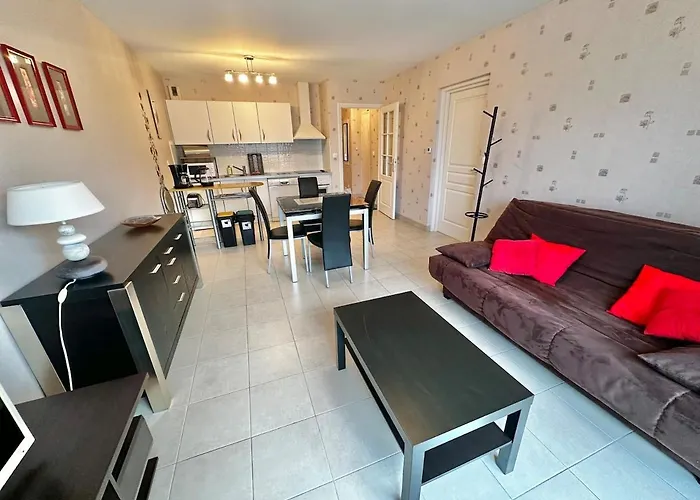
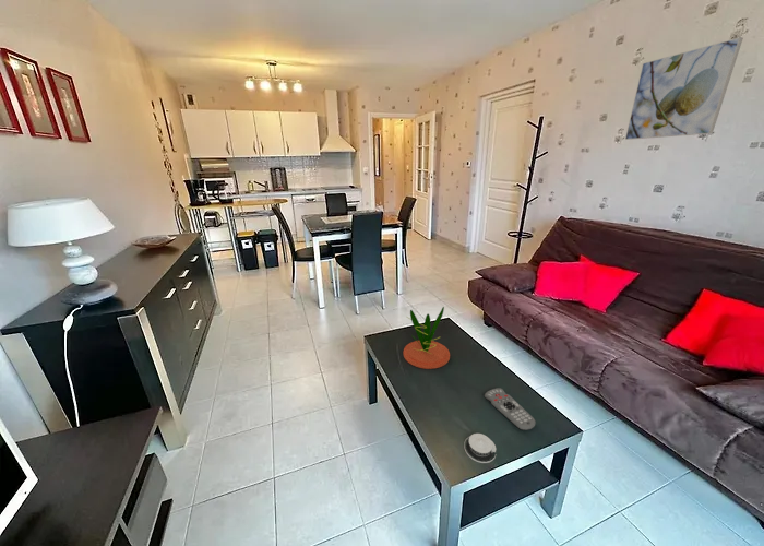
+ architectural model [463,432,497,464]
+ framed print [624,36,744,141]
+ remote control [484,388,537,431]
+ plant [403,306,451,370]
